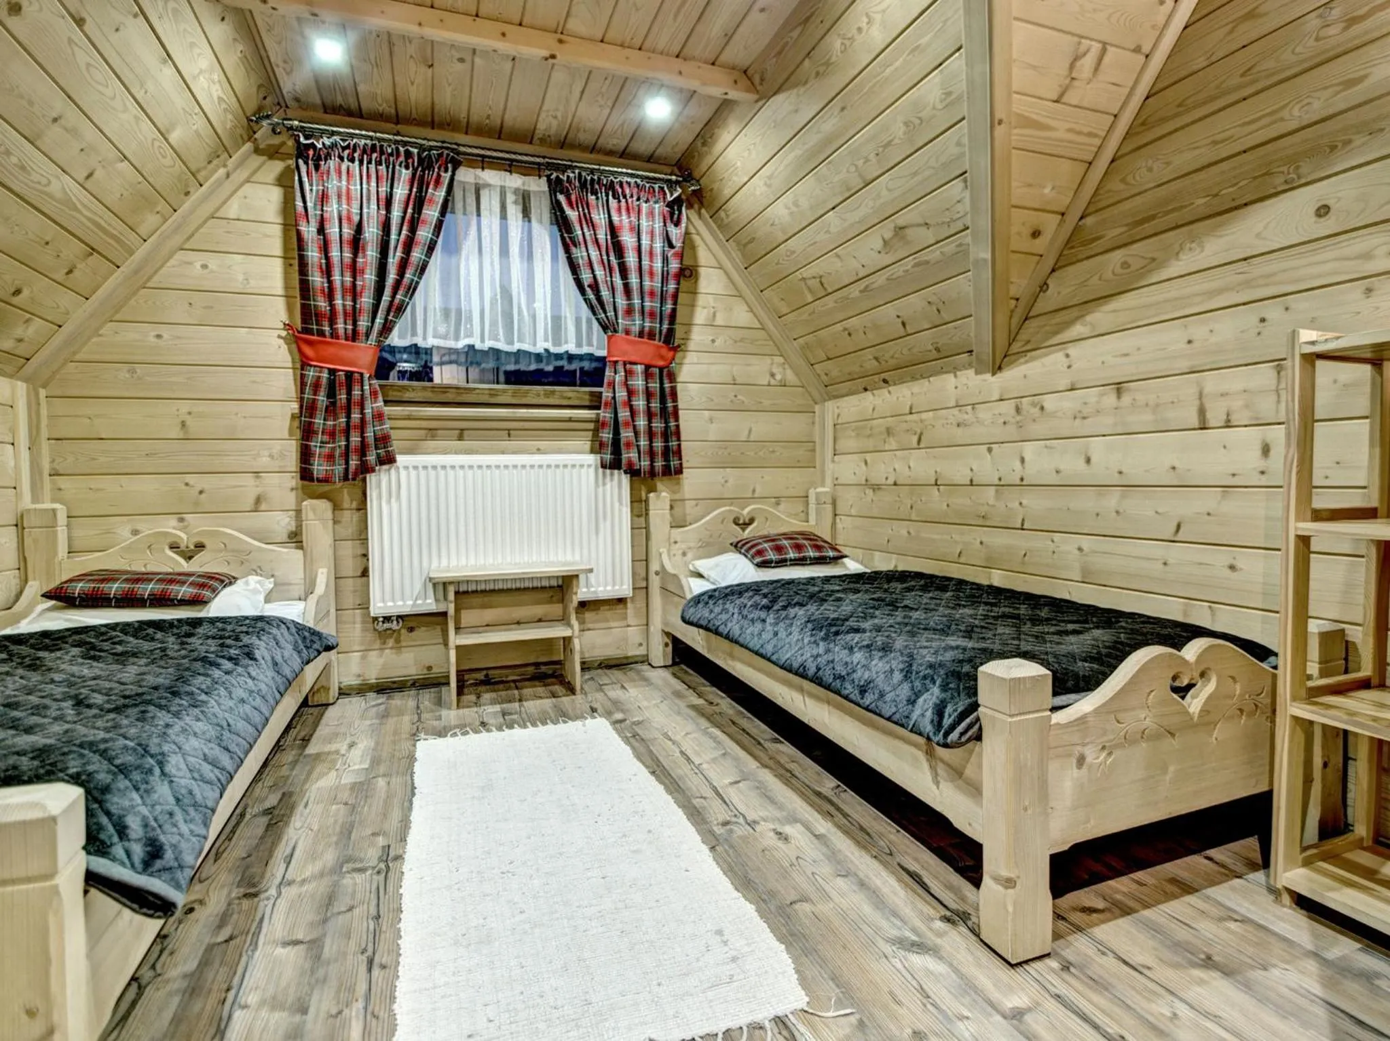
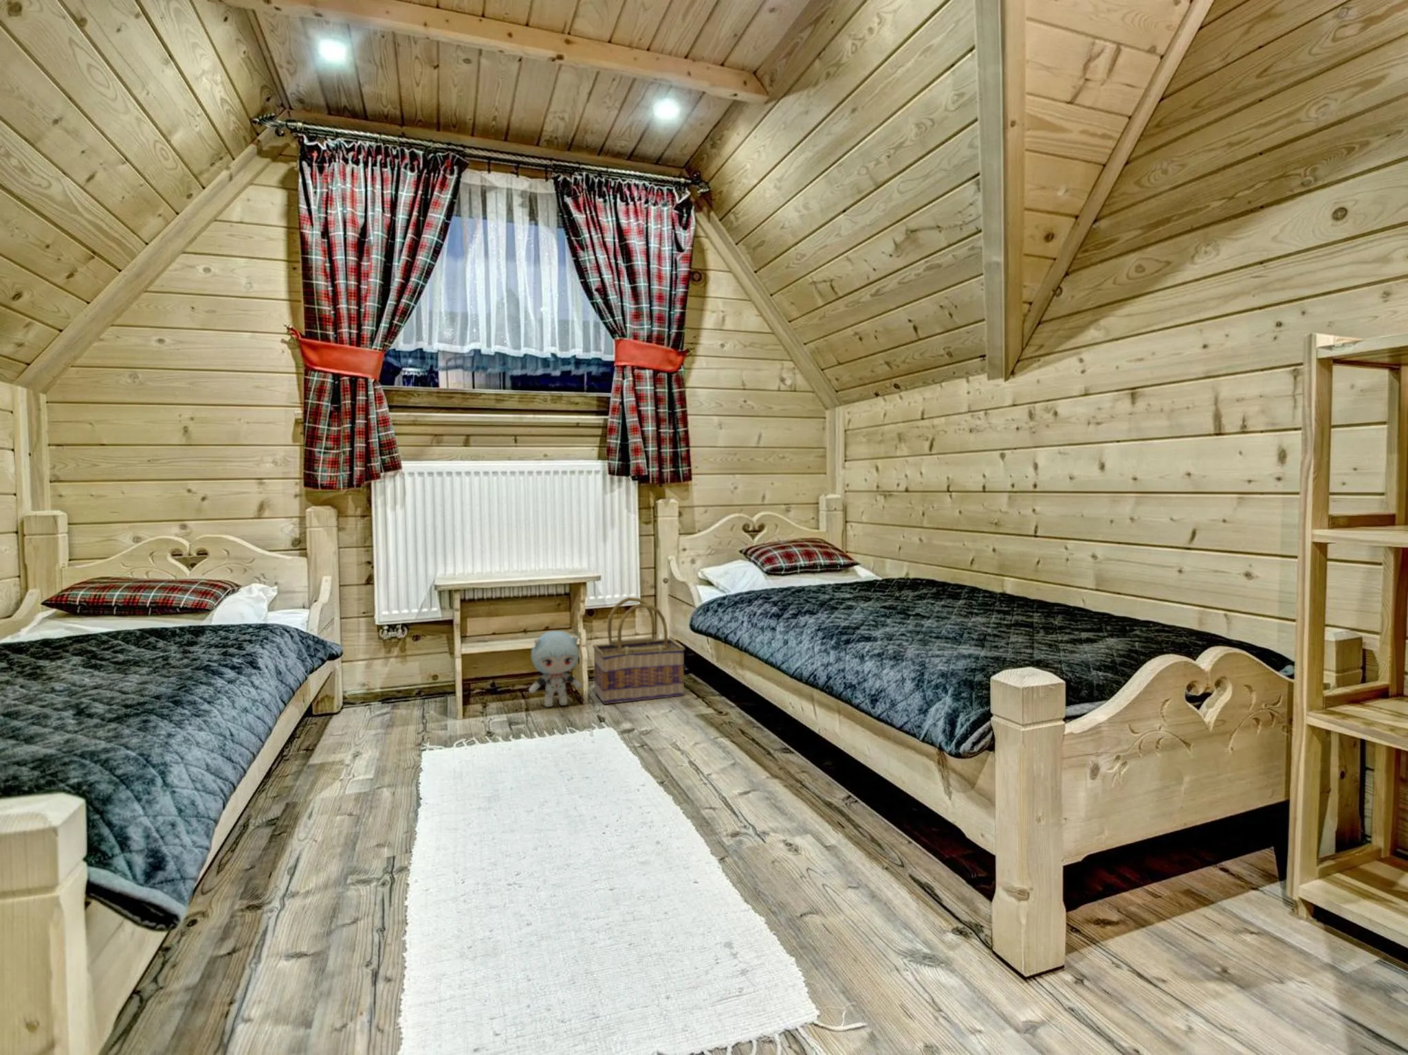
+ plush toy [528,631,583,707]
+ basket [592,596,685,705]
